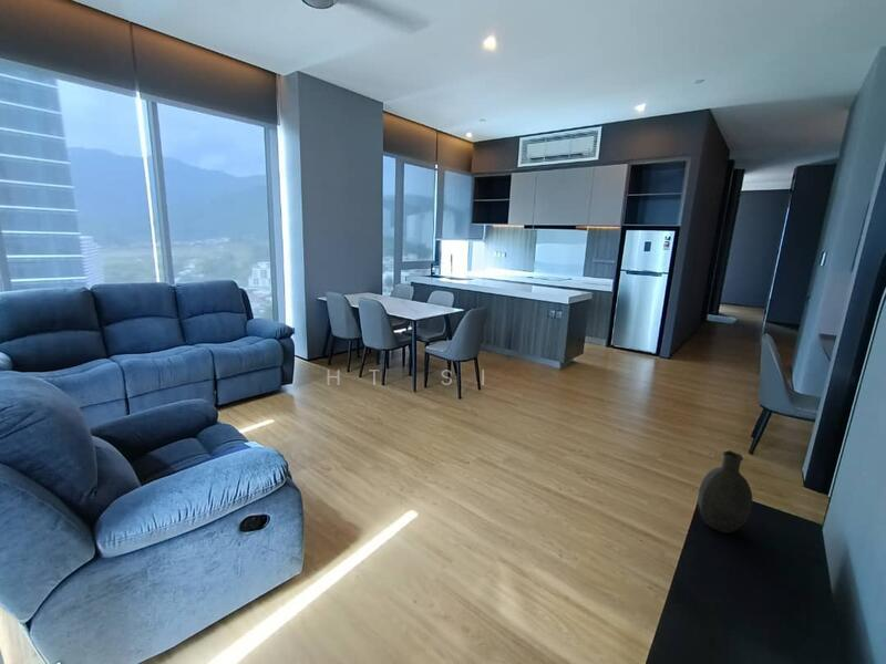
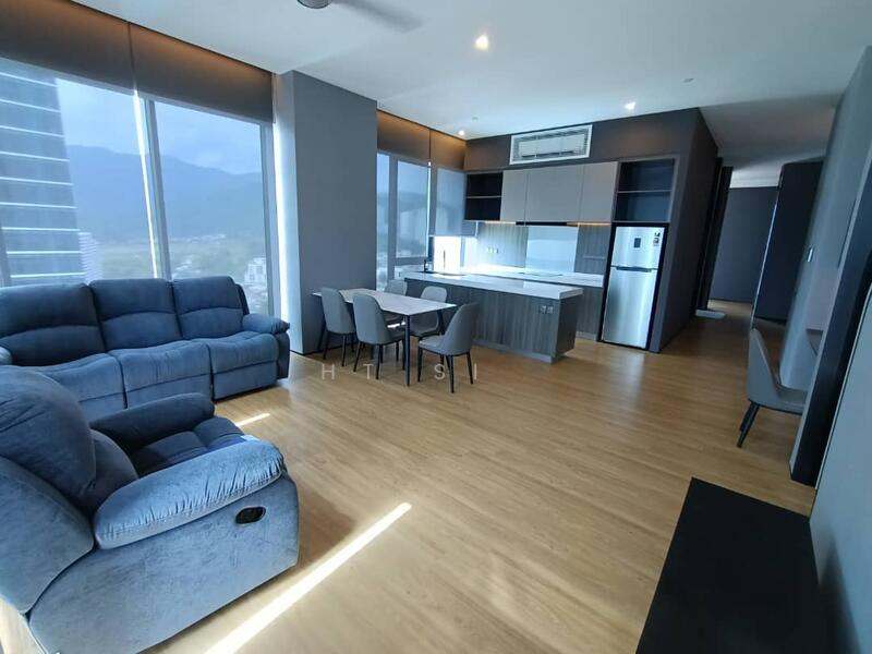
- decorative vase [697,449,753,533]
